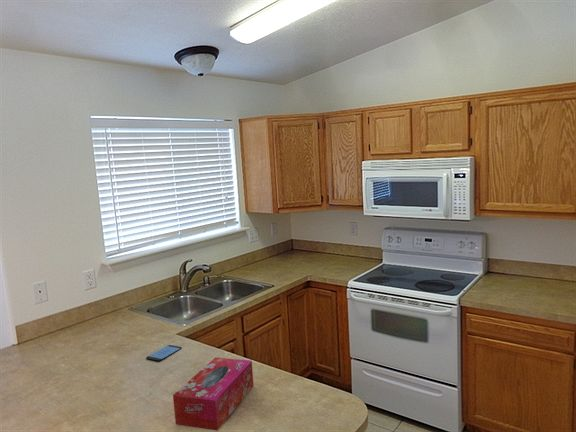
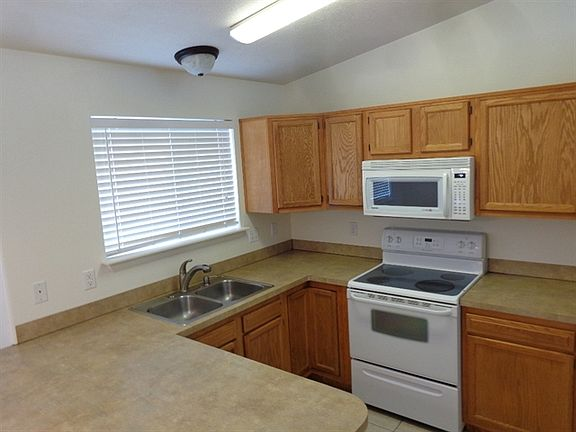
- smartphone [145,344,183,362]
- tissue box [172,356,254,431]
